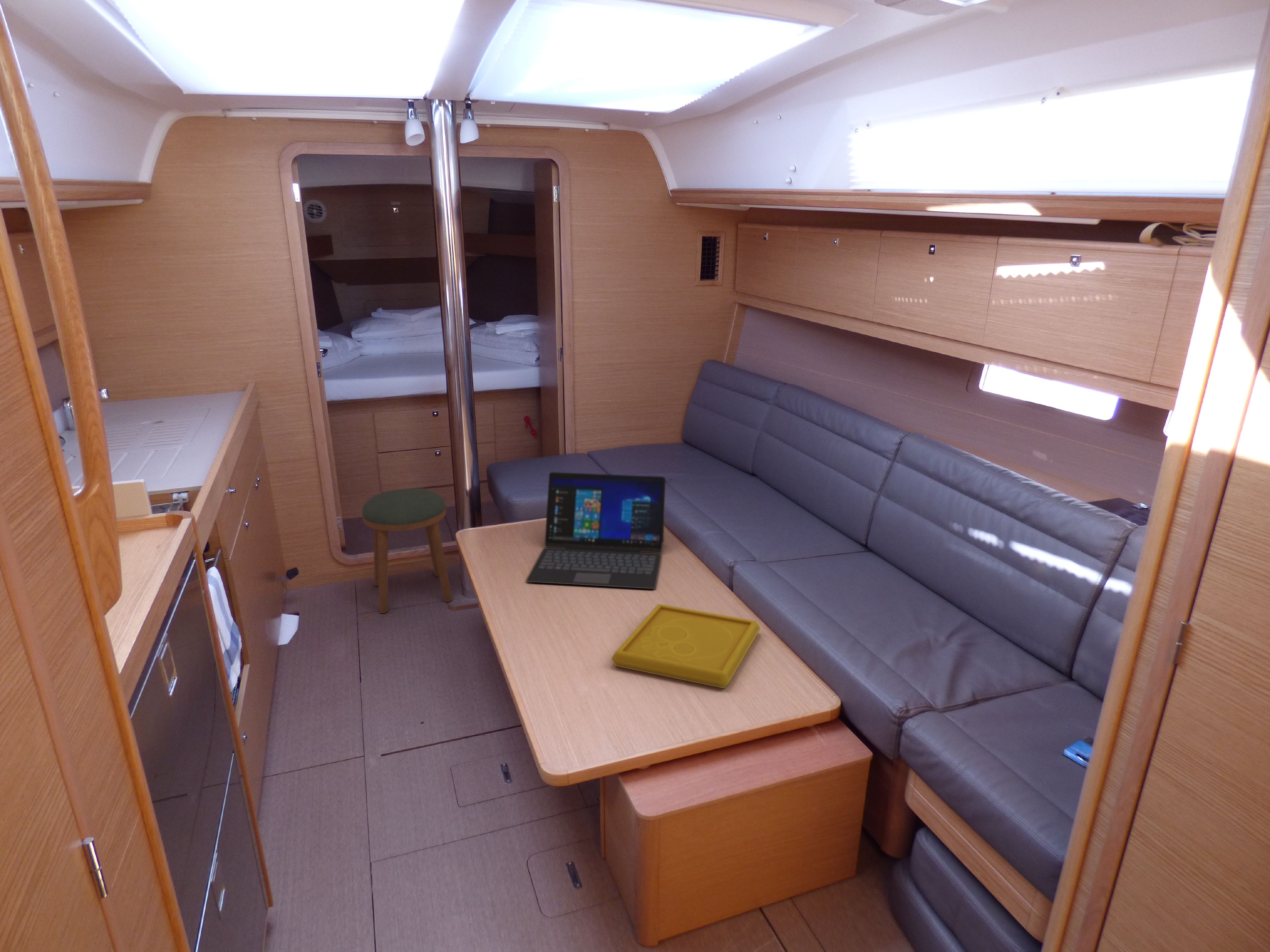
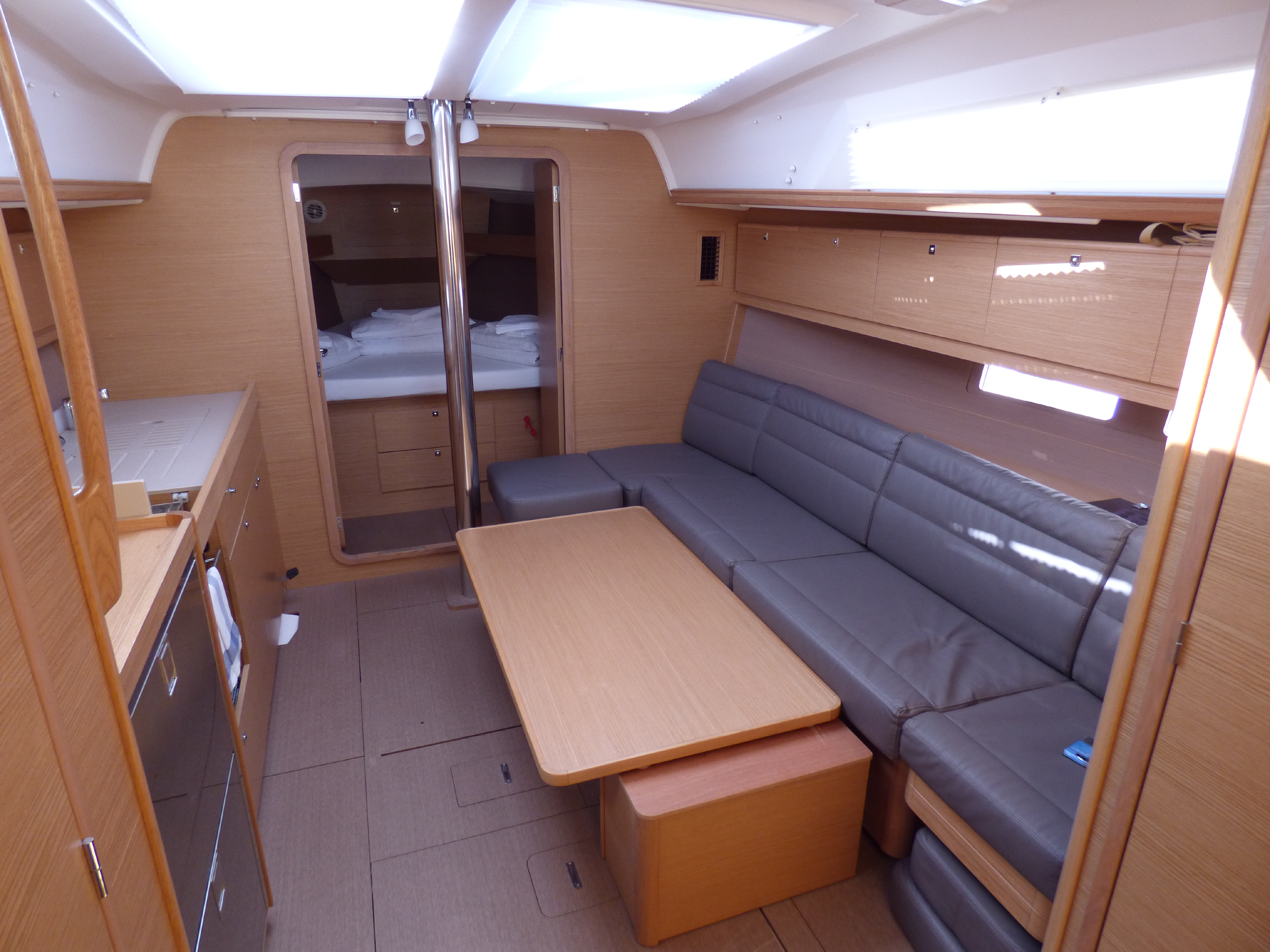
- serving tray [611,604,761,689]
- laptop [526,472,666,589]
- stool [362,488,452,614]
